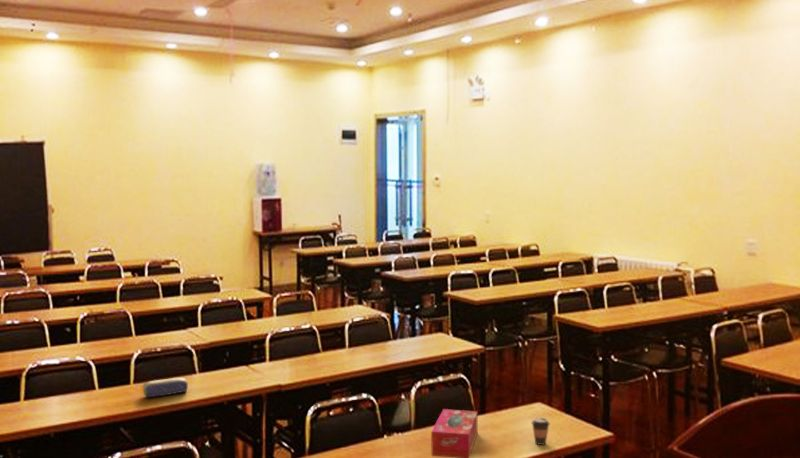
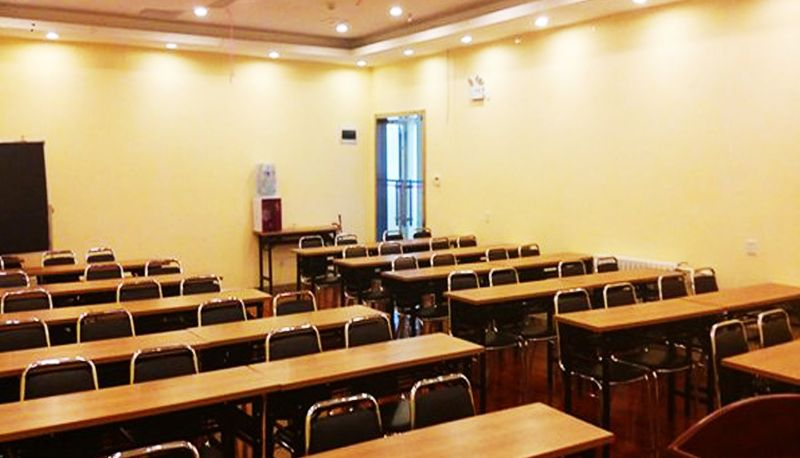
- pencil case [142,377,189,398]
- tissue box [430,408,479,458]
- coffee cup [530,417,551,446]
